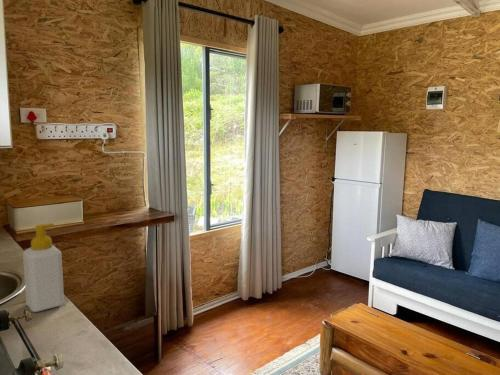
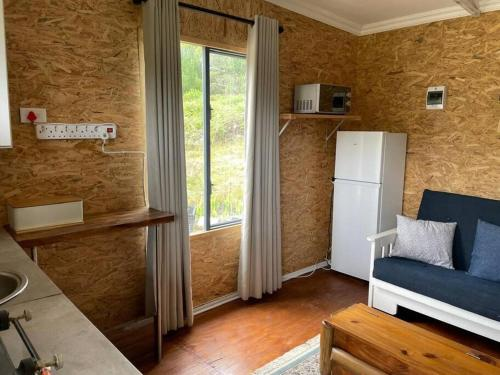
- soap bottle [22,222,65,313]
